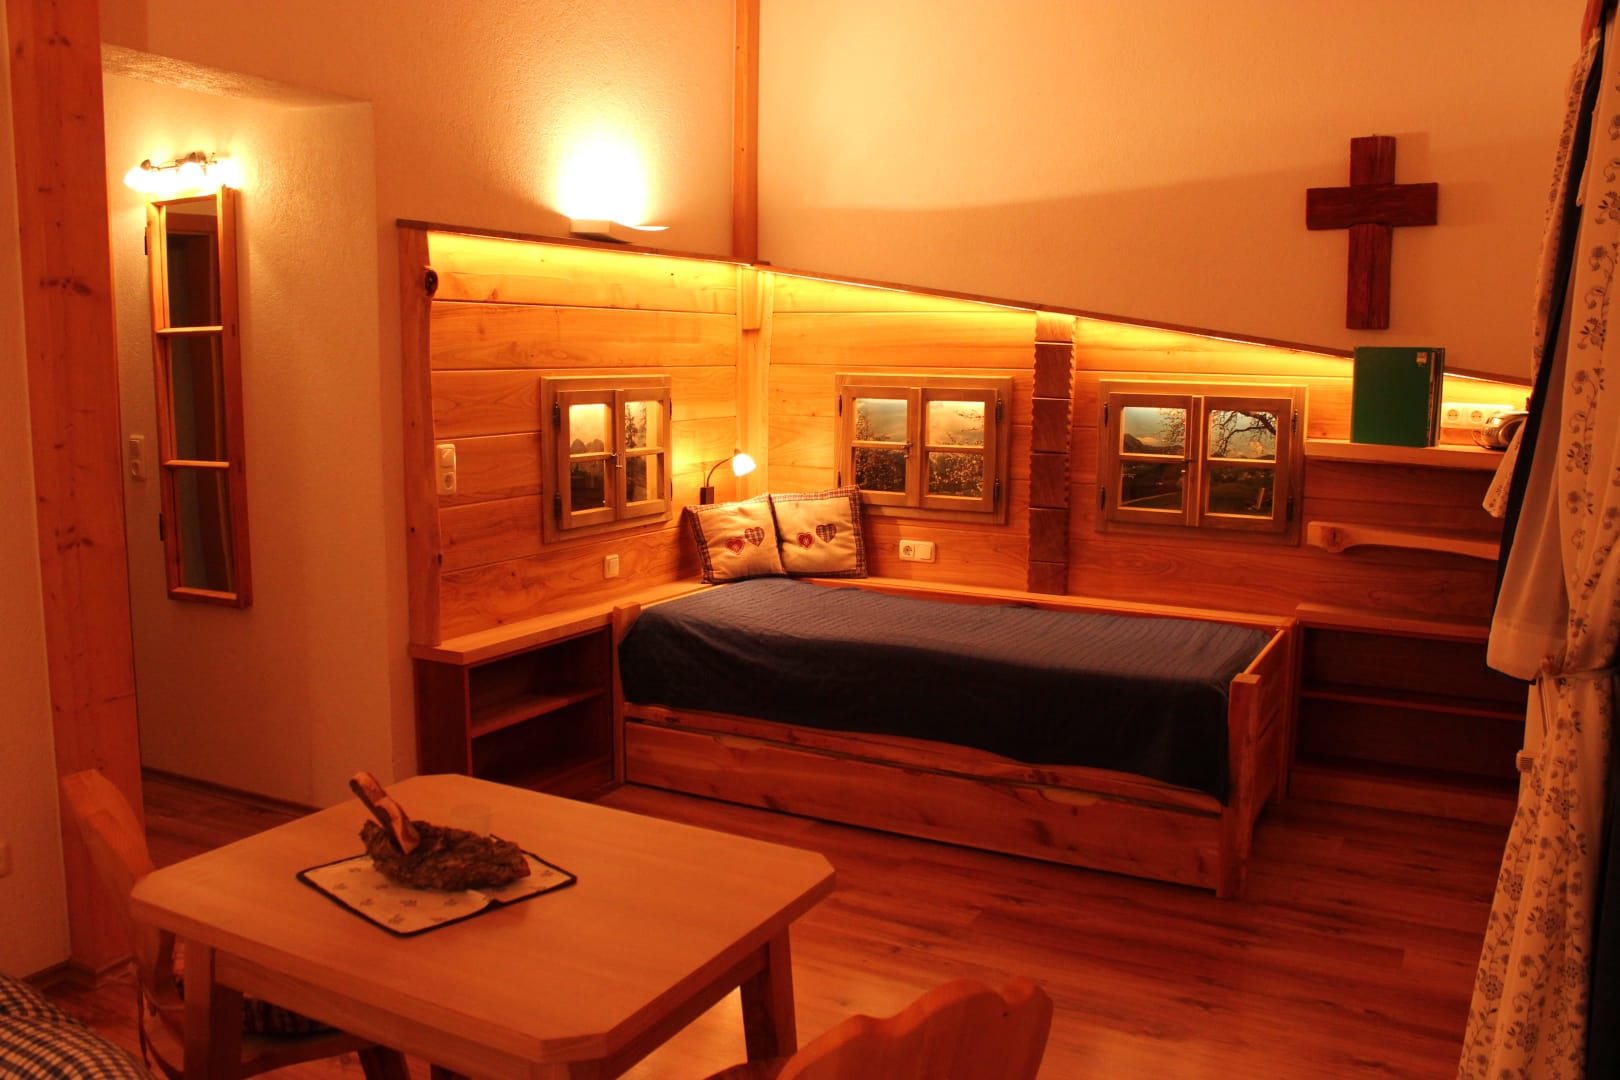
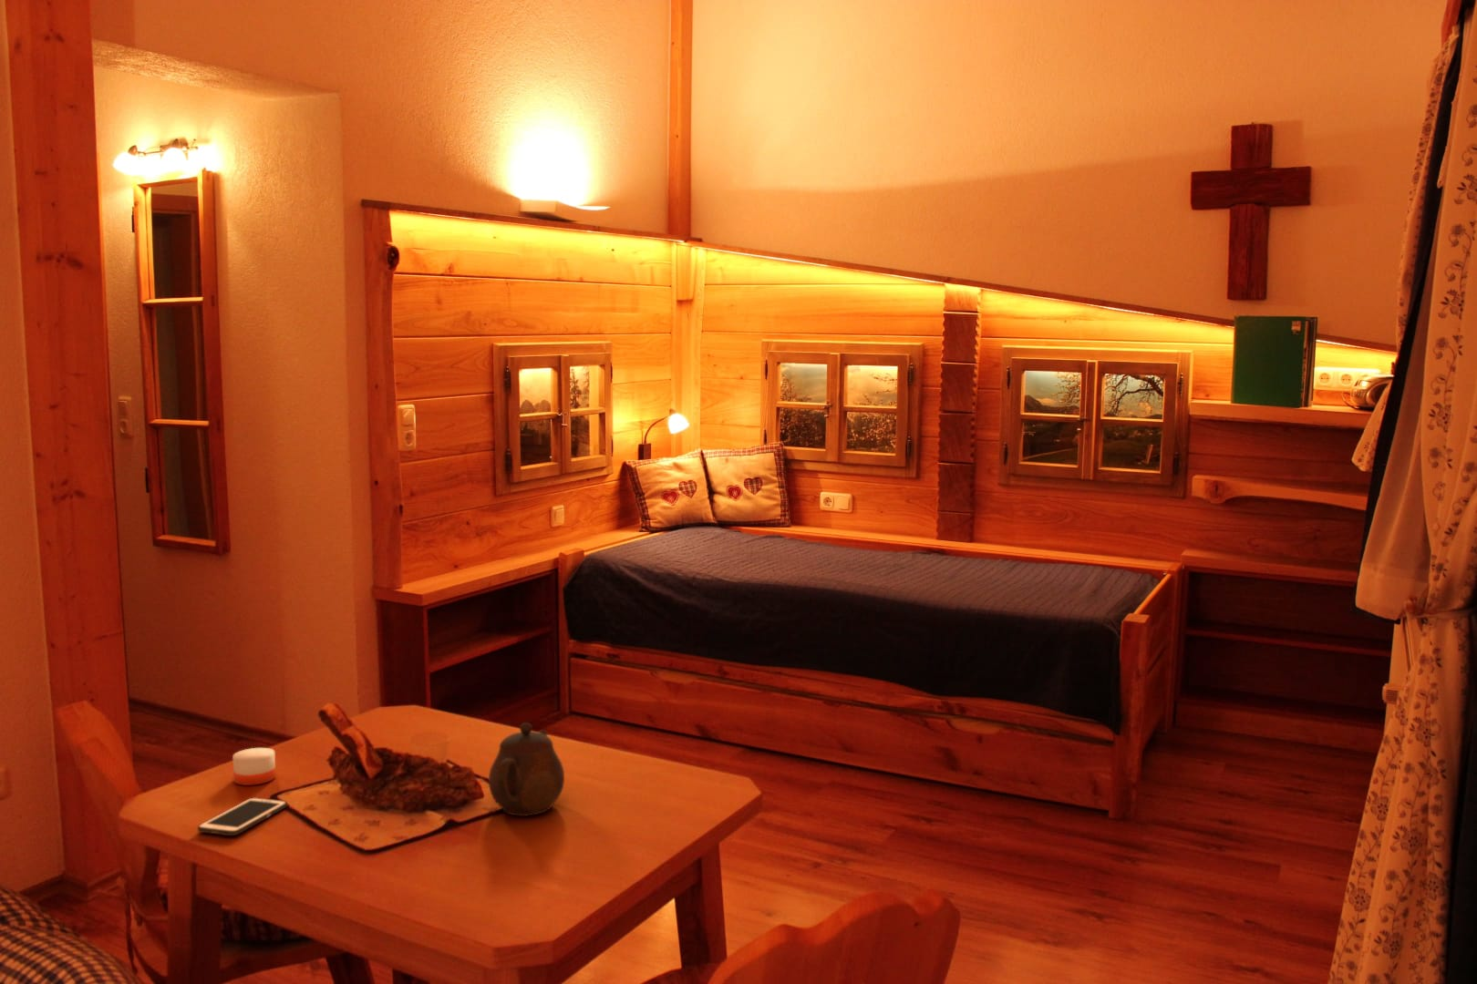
+ candle [232,734,276,786]
+ teapot [488,722,565,817]
+ cell phone [197,796,288,837]
